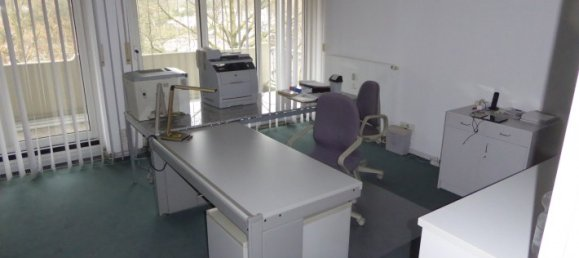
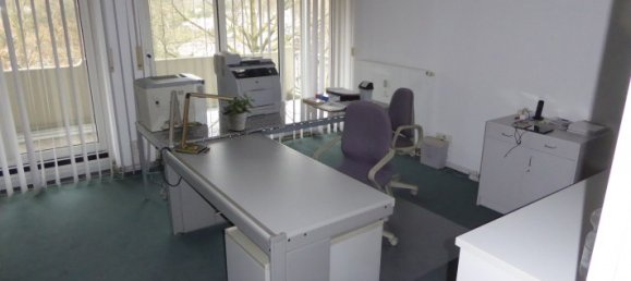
+ potted plant [222,91,257,132]
